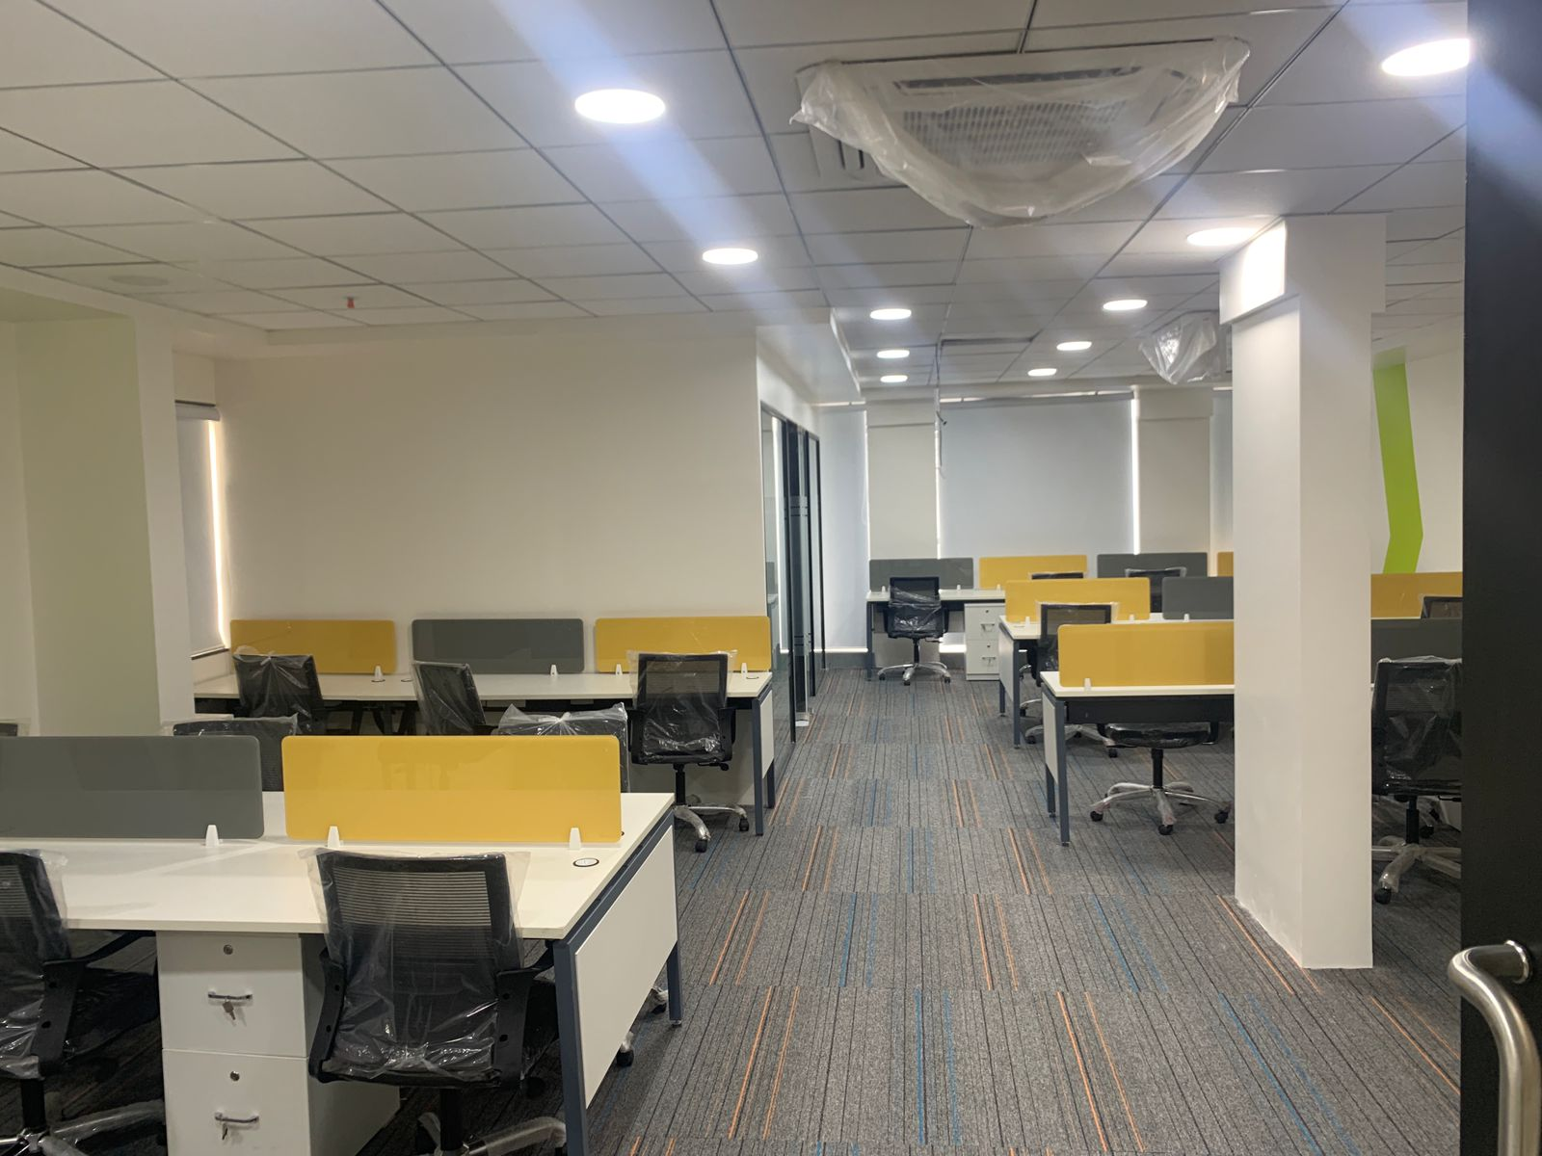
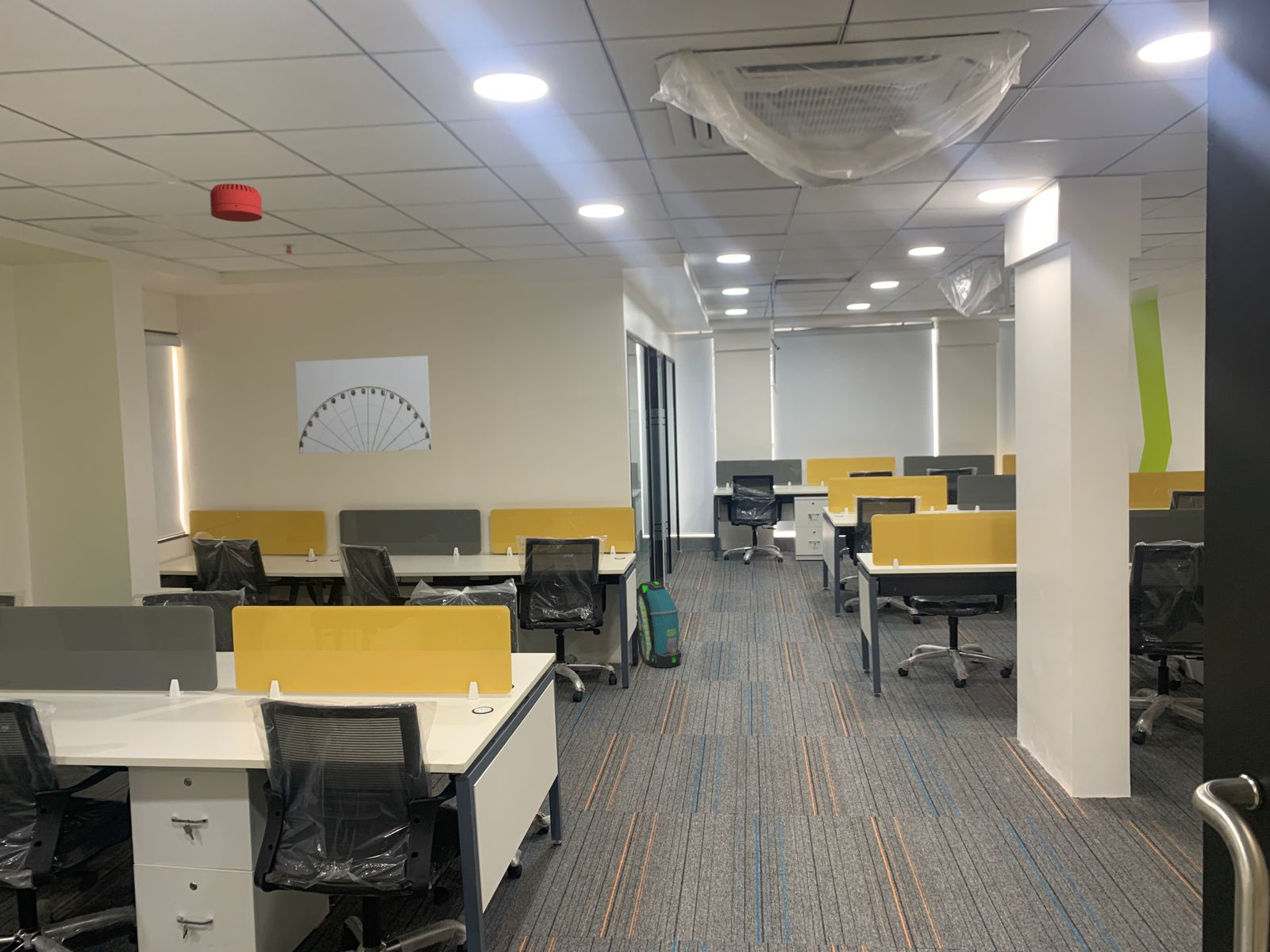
+ wall art [294,355,433,455]
+ backpack [636,580,682,668]
+ smoke detector [210,182,263,223]
